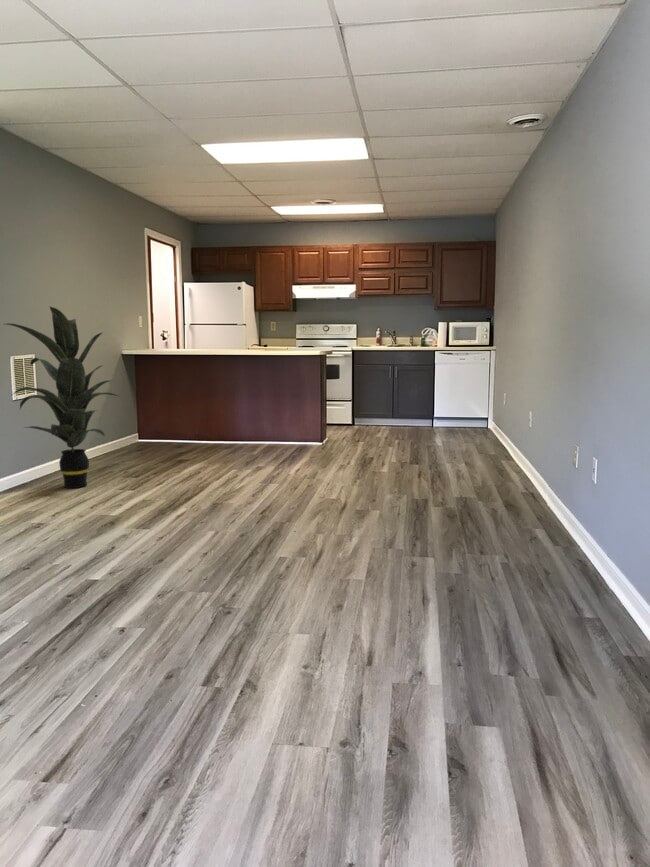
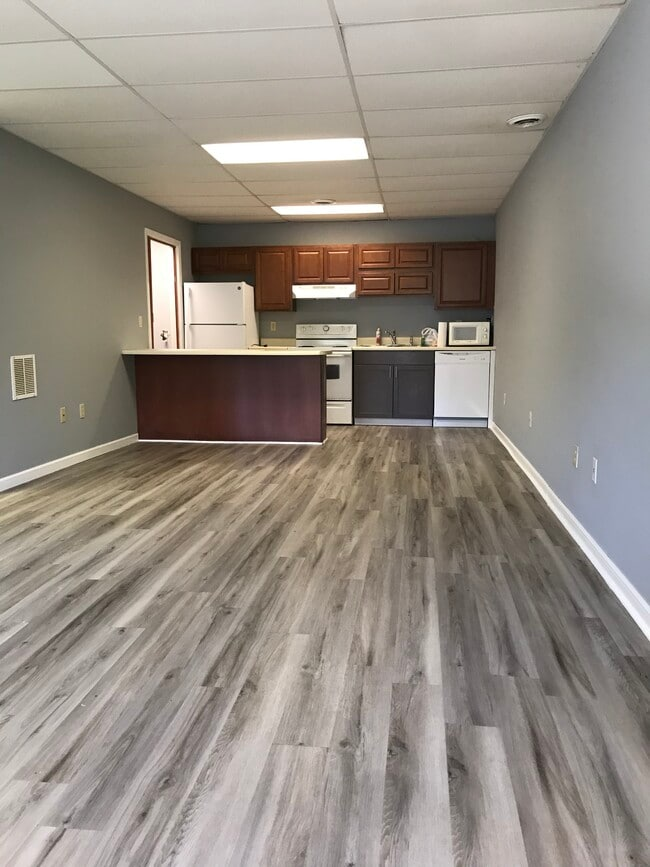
- indoor plant [4,305,119,489]
